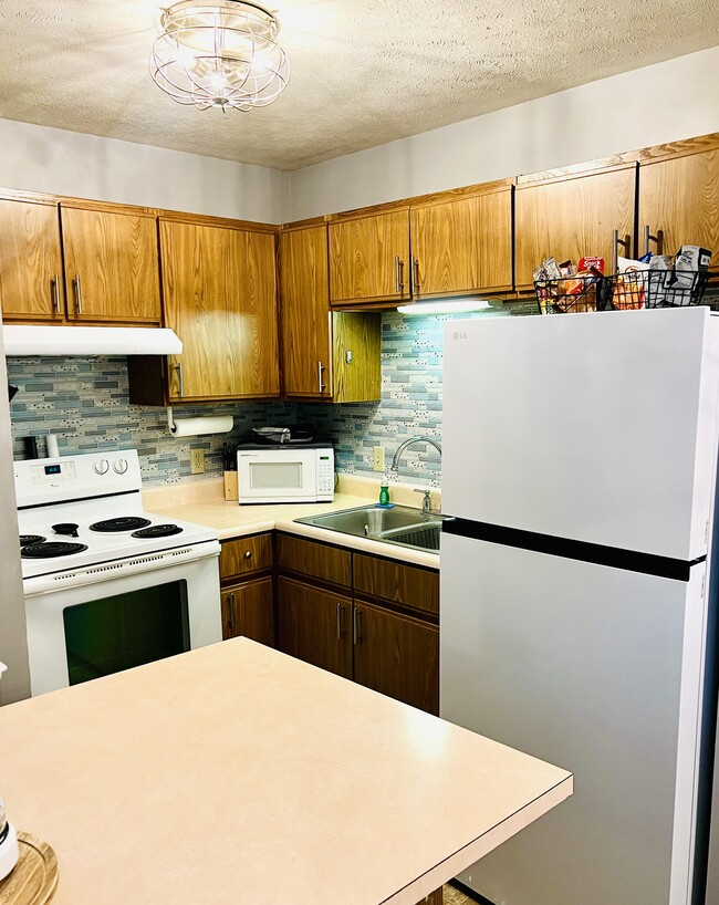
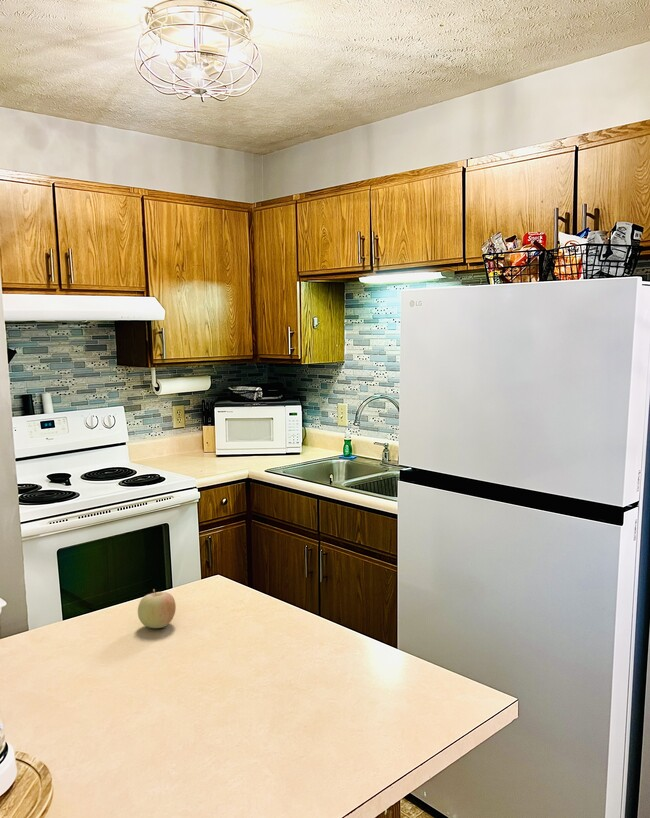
+ fruit [137,588,177,629]
